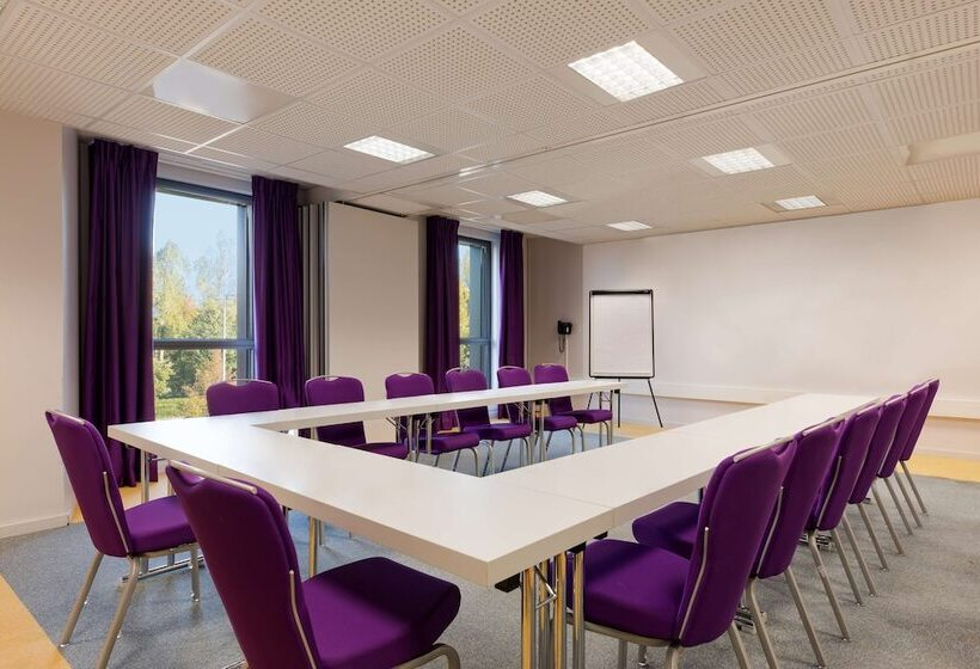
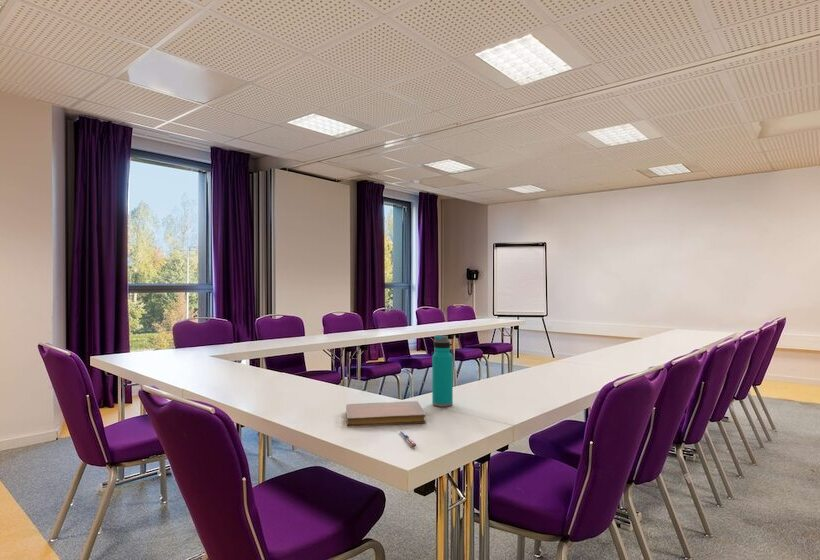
+ pen [399,430,418,448]
+ notebook [345,400,427,427]
+ water bottle [431,334,454,408]
